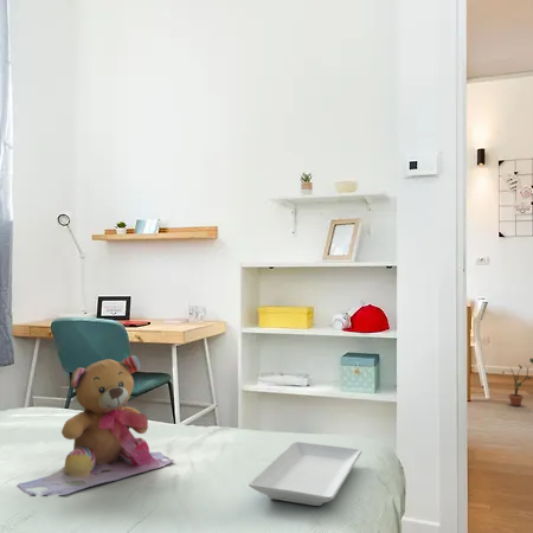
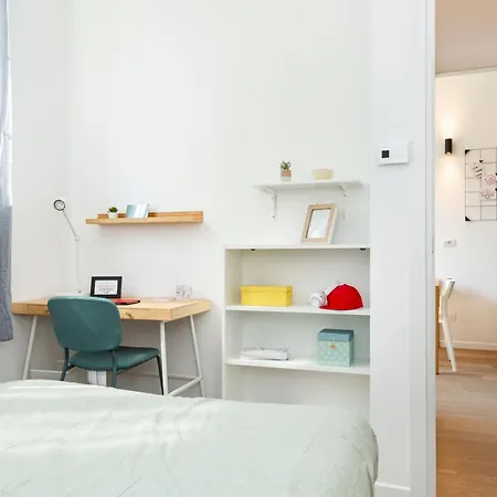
- tray [248,441,364,507]
- potted plant [501,357,533,406]
- teddy bear [17,354,175,497]
